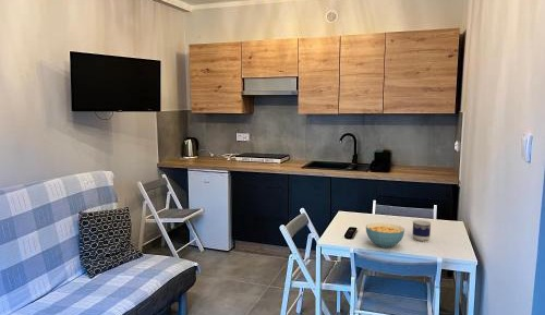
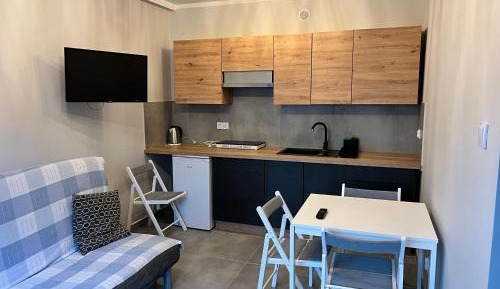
- cereal bowl [365,222,405,249]
- cup [411,219,433,242]
